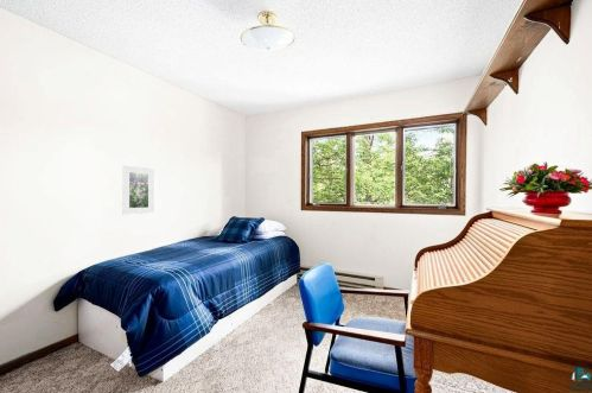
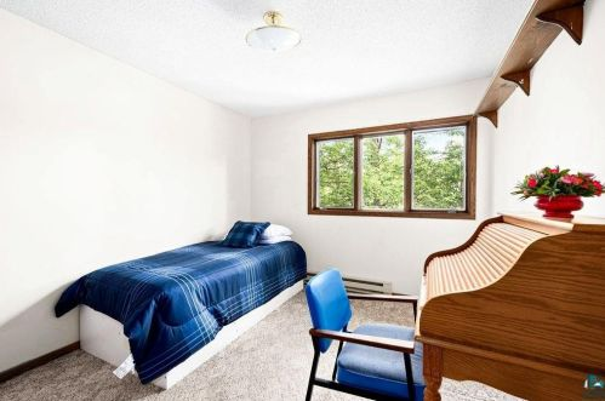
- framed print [121,164,155,216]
